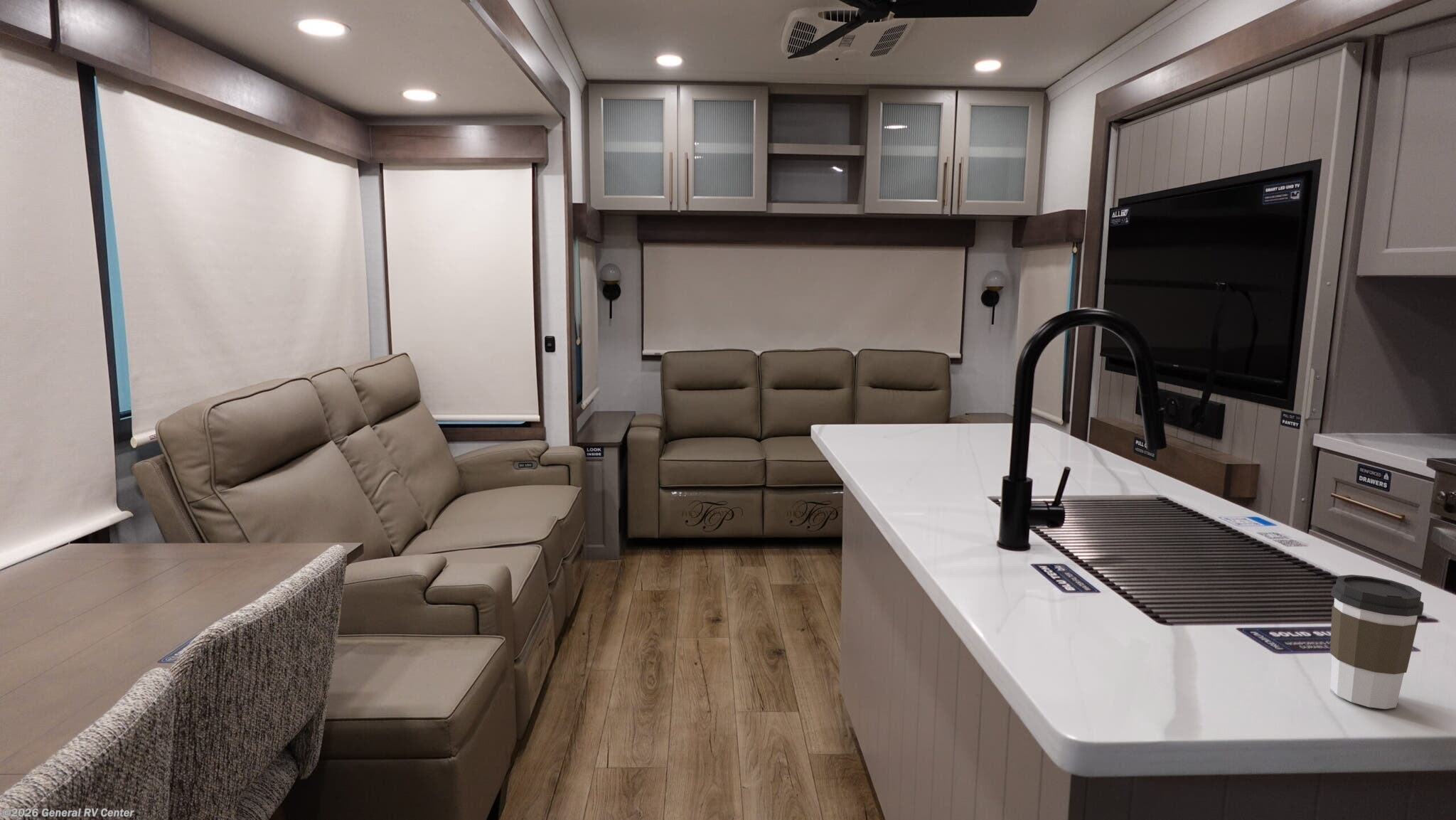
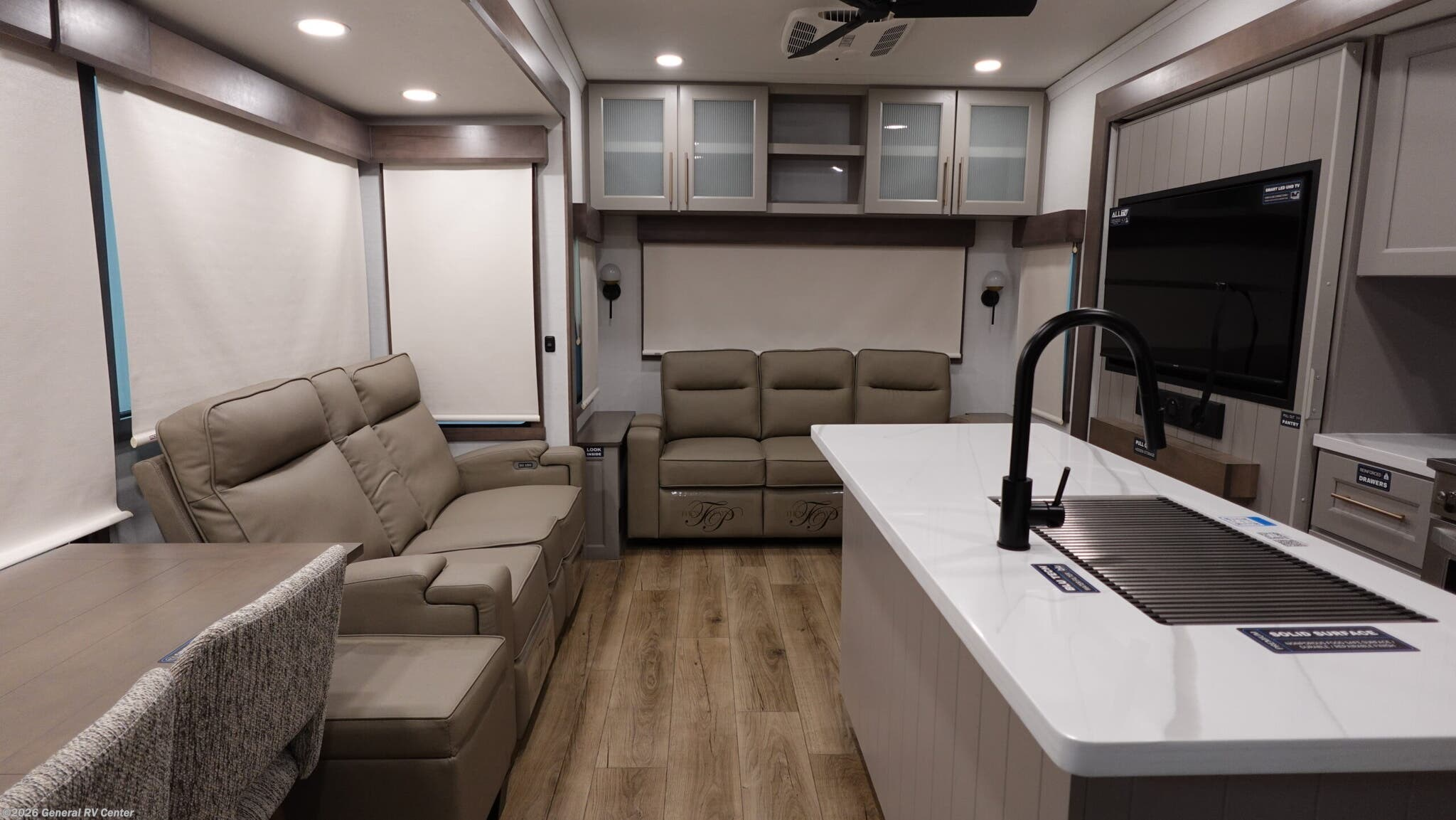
- coffee cup [1329,574,1425,710]
